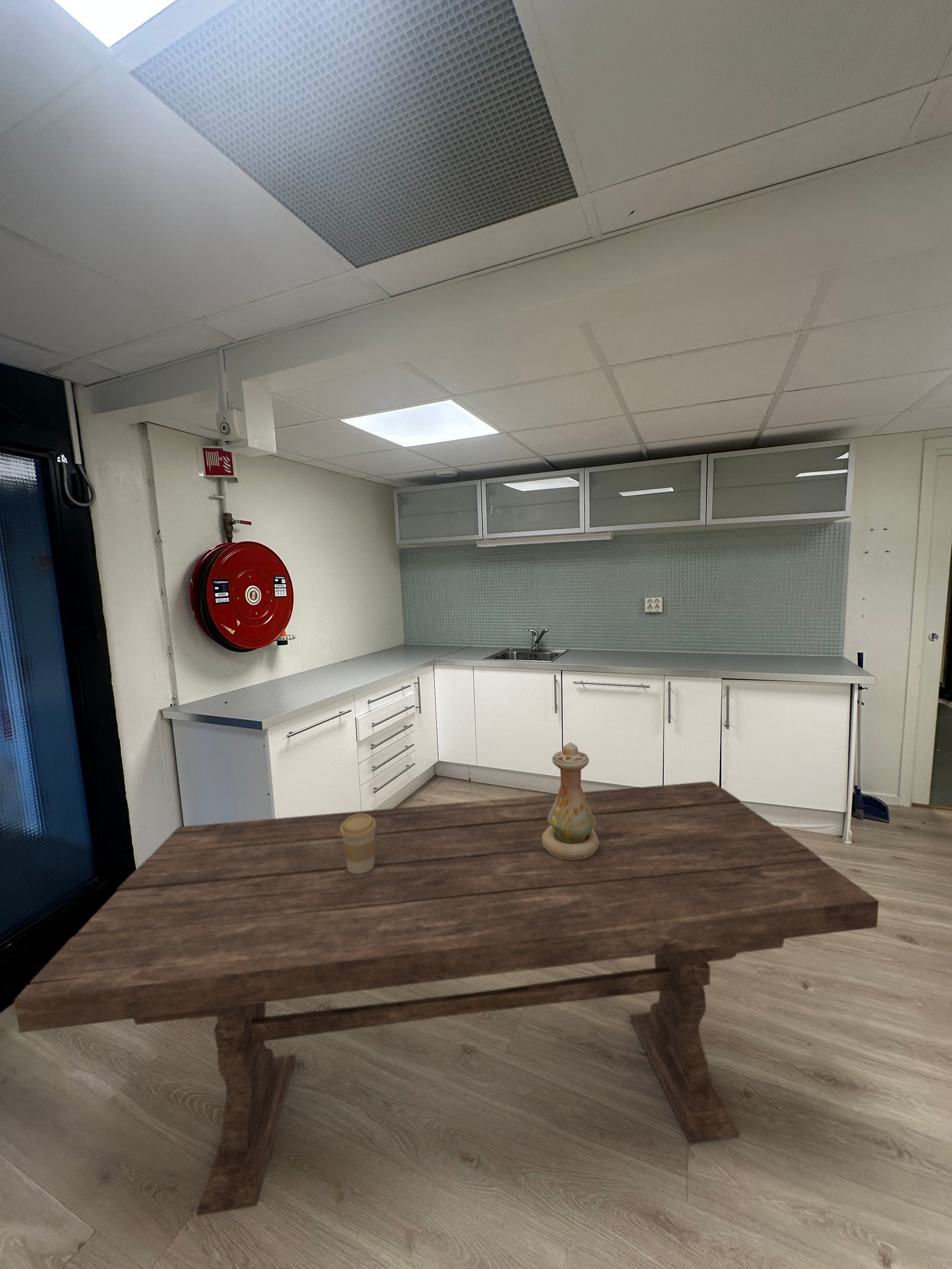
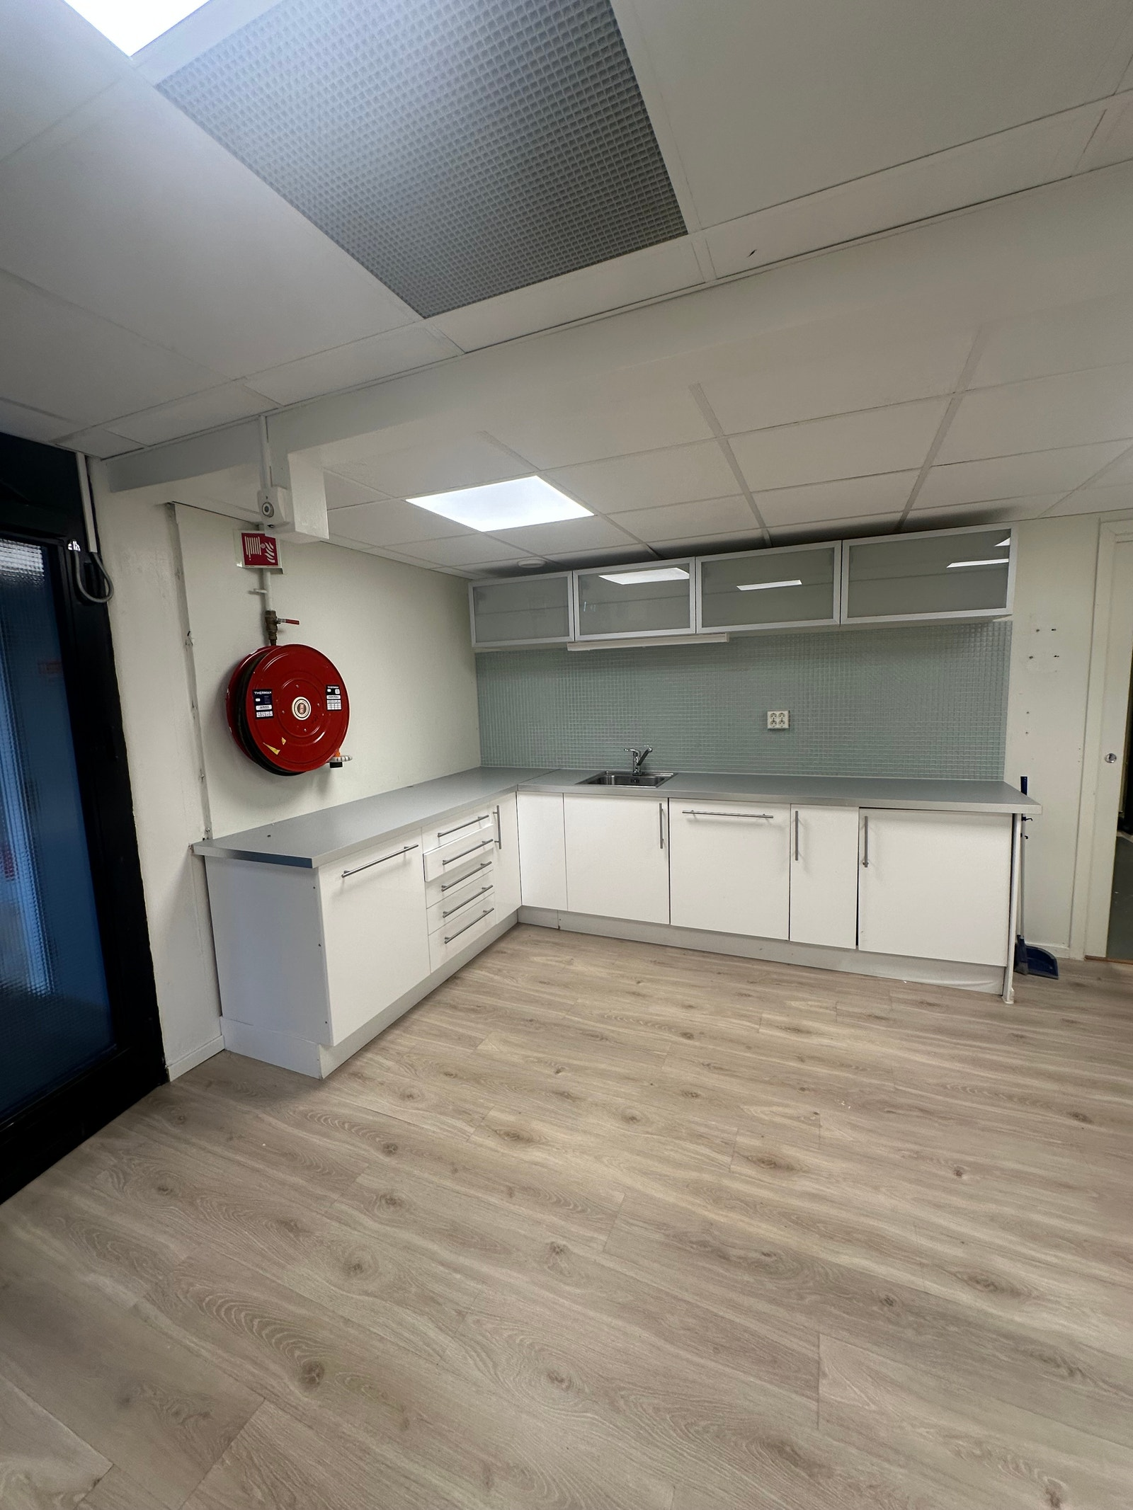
- dining table [14,781,879,1217]
- vase [543,741,599,859]
- coffee cup [340,814,377,874]
